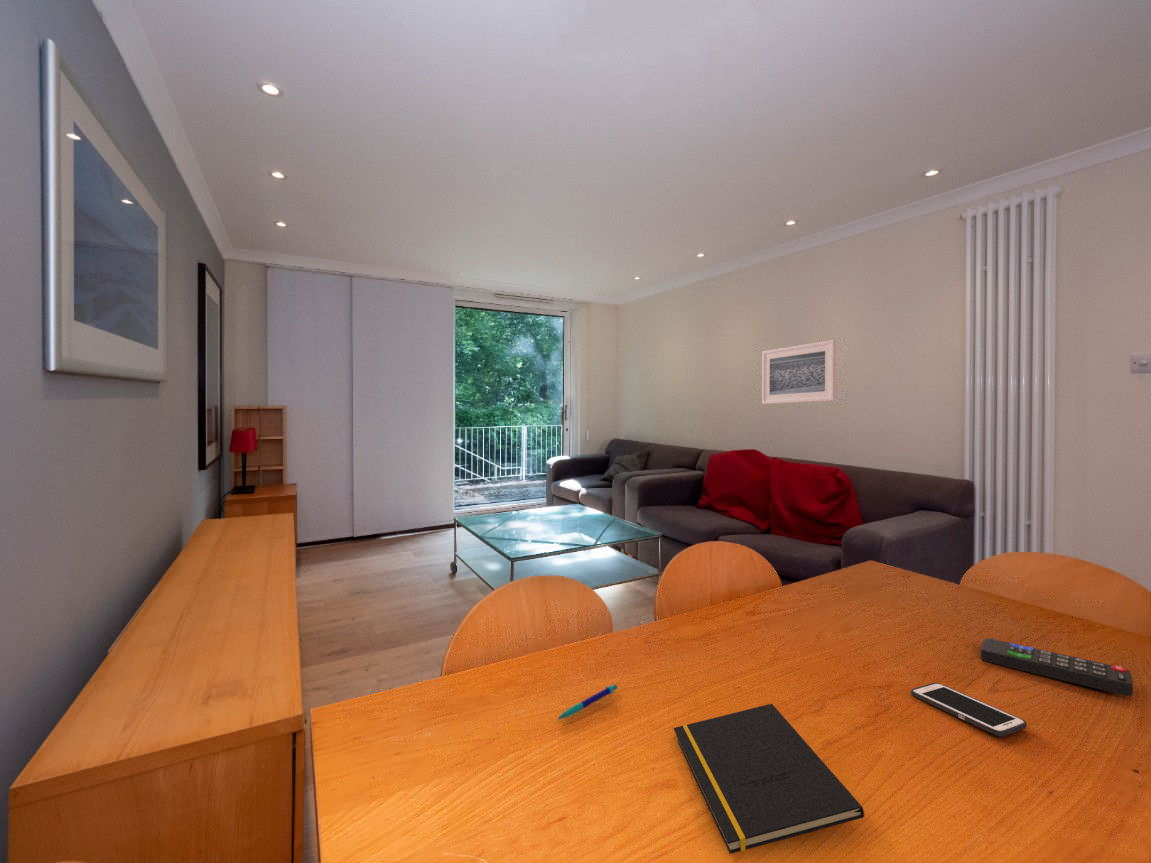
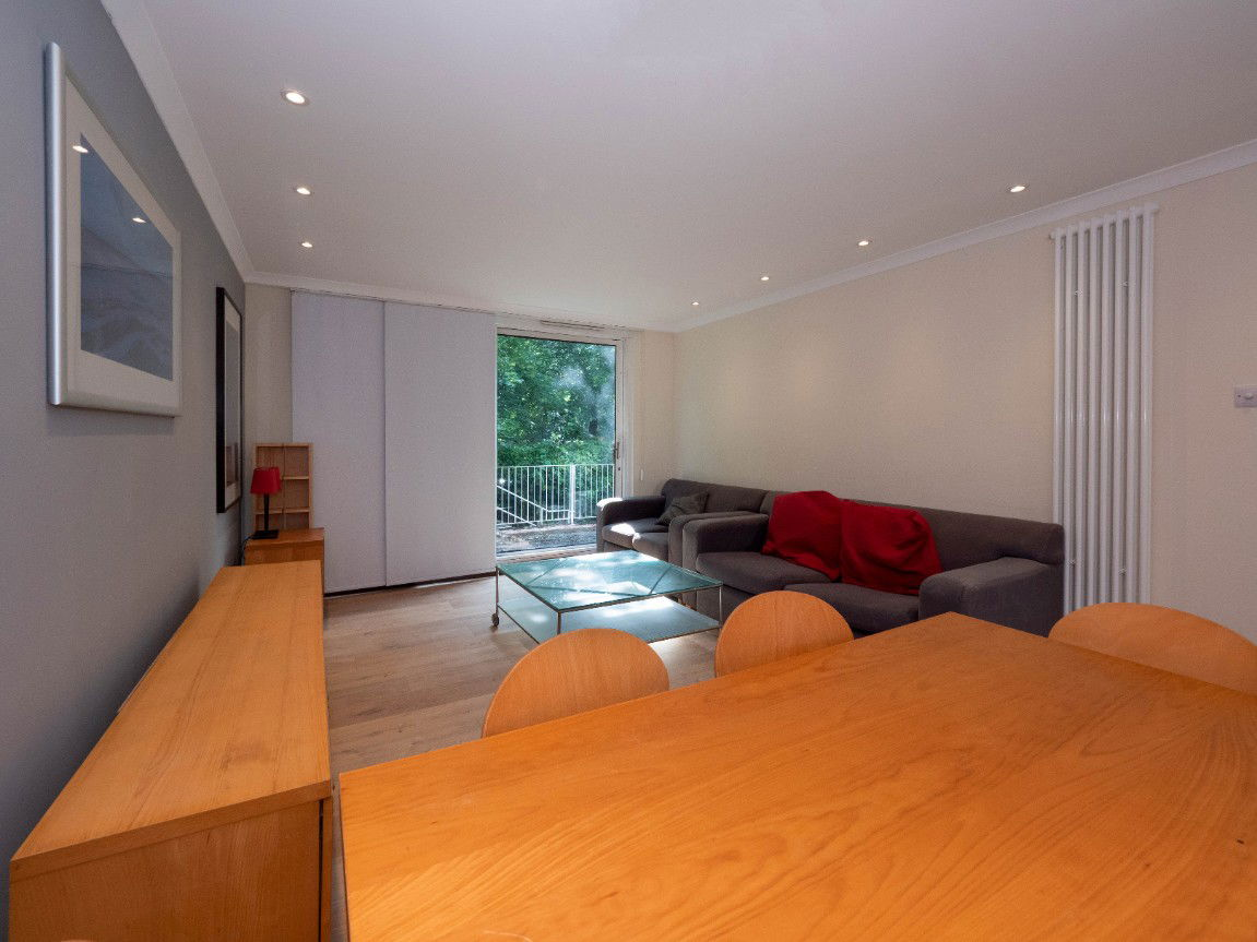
- remote control [979,637,1134,697]
- notepad [673,703,865,855]
- cell phone [910,682,1028,737]
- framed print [761,339,837,405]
- pen [556,683,618,720]
